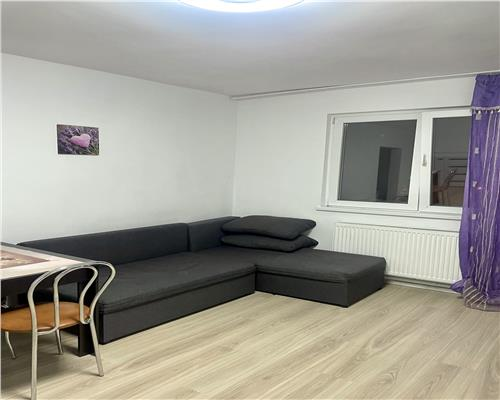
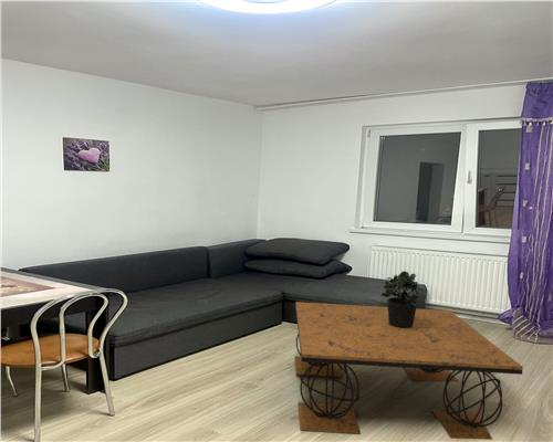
+ coffee table [294,301,524,441]
+ potted plant [380,270,424,328]
